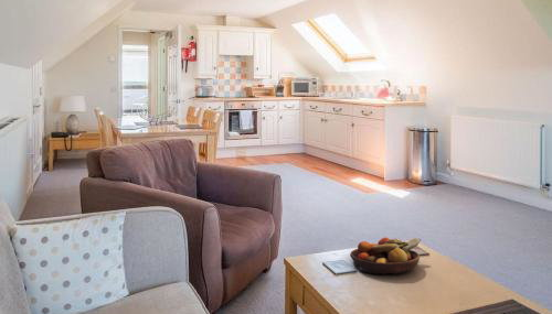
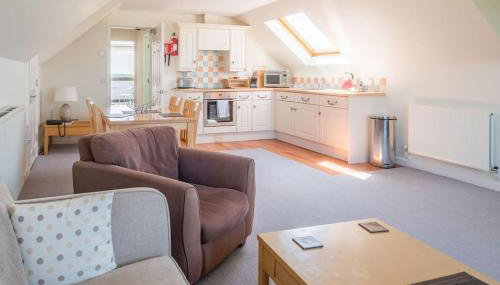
- fruit bowl [349,236,422,275]
